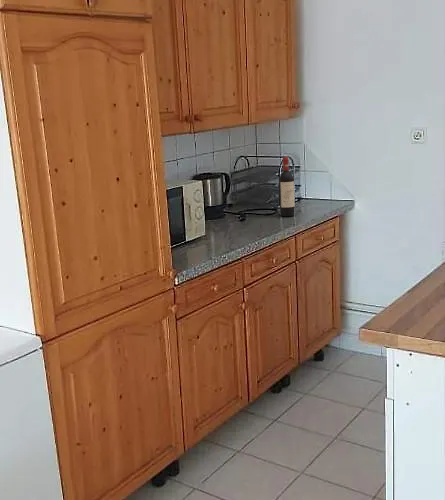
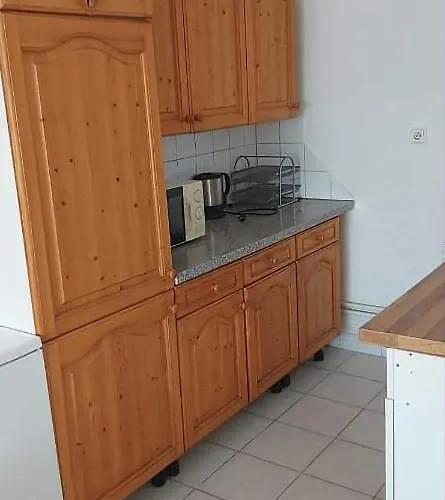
- wine bottle [278,156,296,217]
